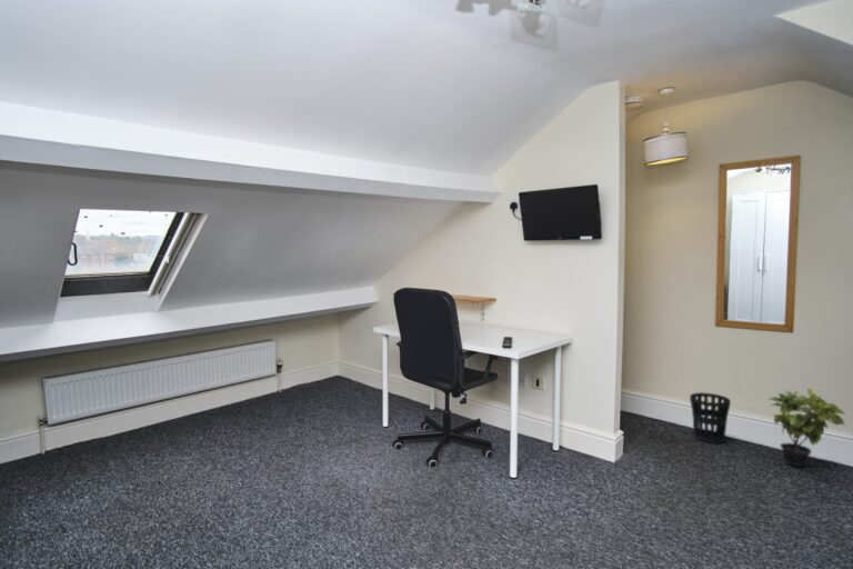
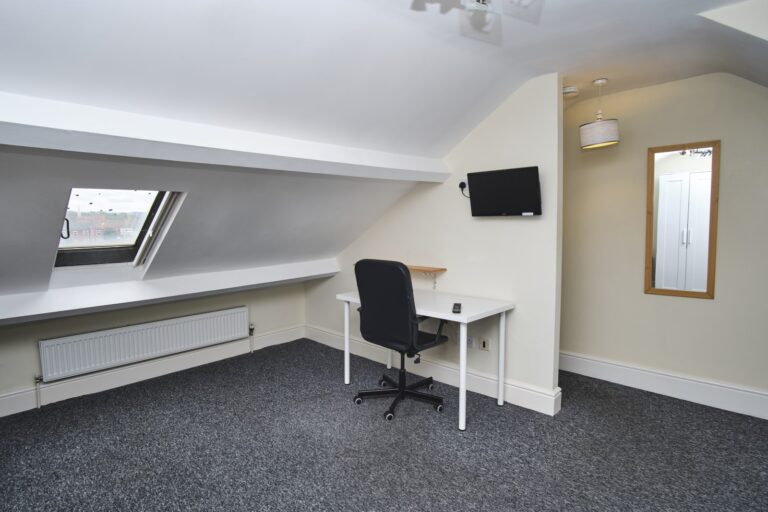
- wastebasket [689,391,732,445]
- potted plant [766,387,846,468]
